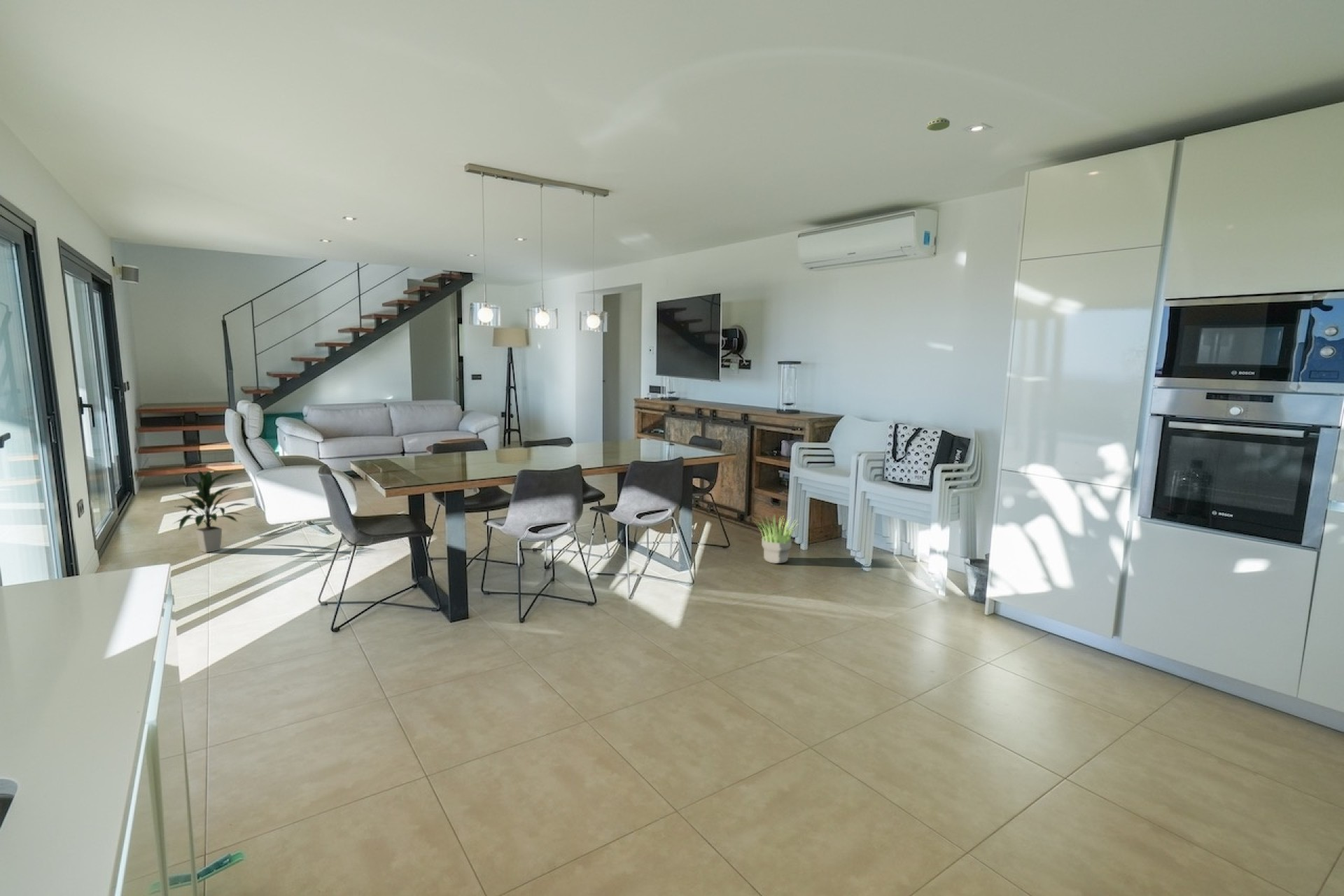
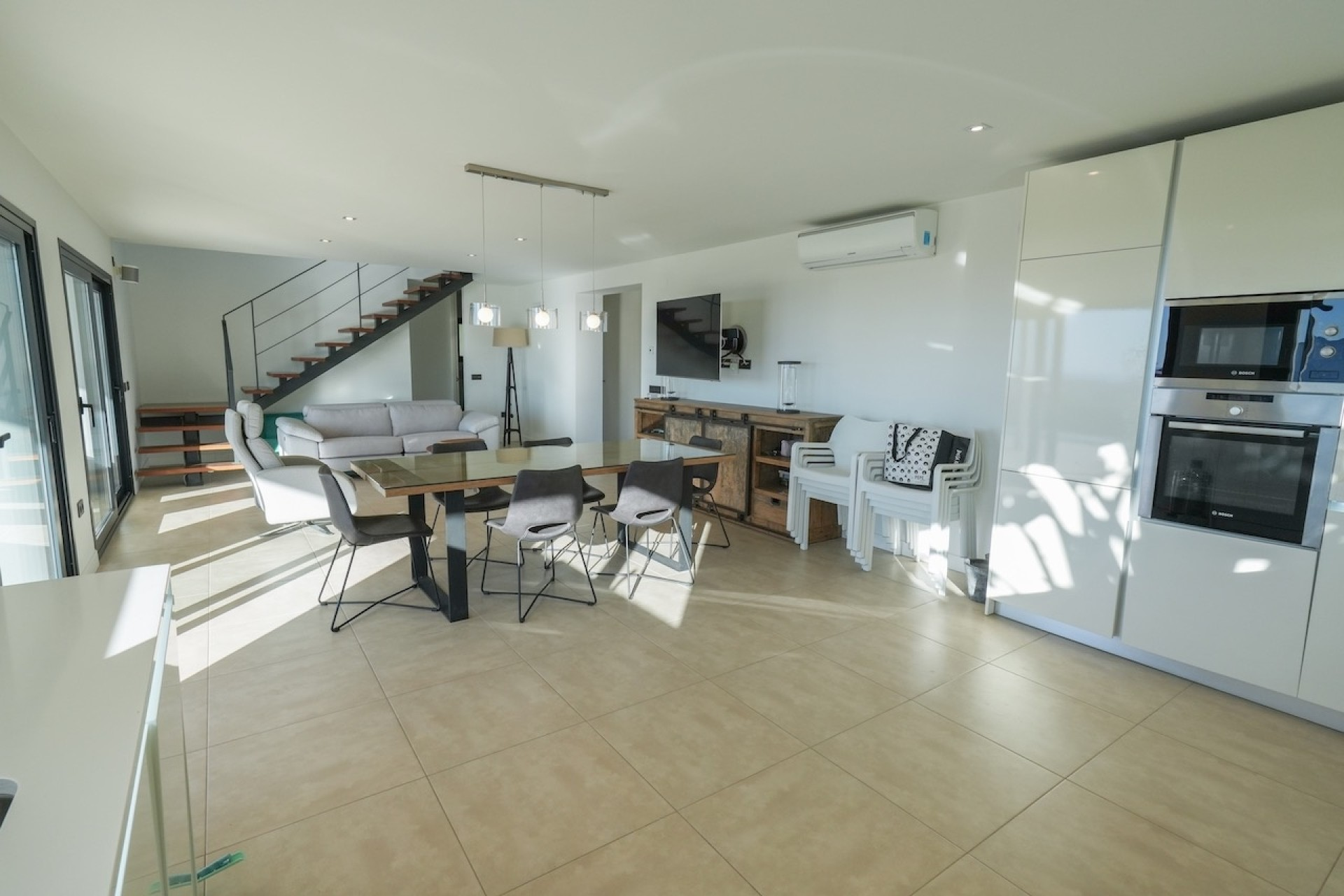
- smoke detector [926,117,951,132]
- indoor plant [173,469,251,553]
- potted plant [752,514,799,564]
